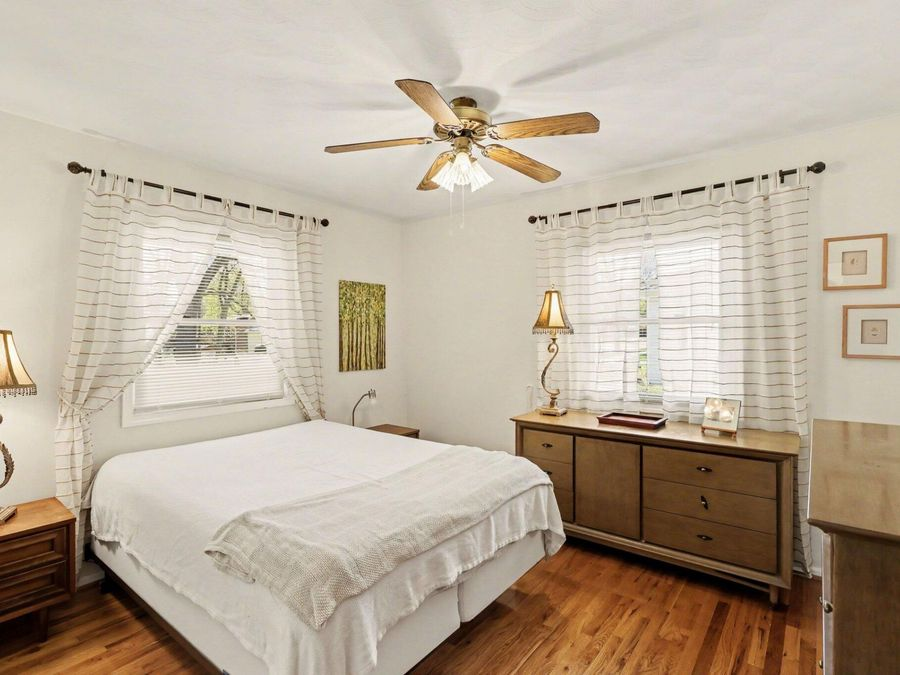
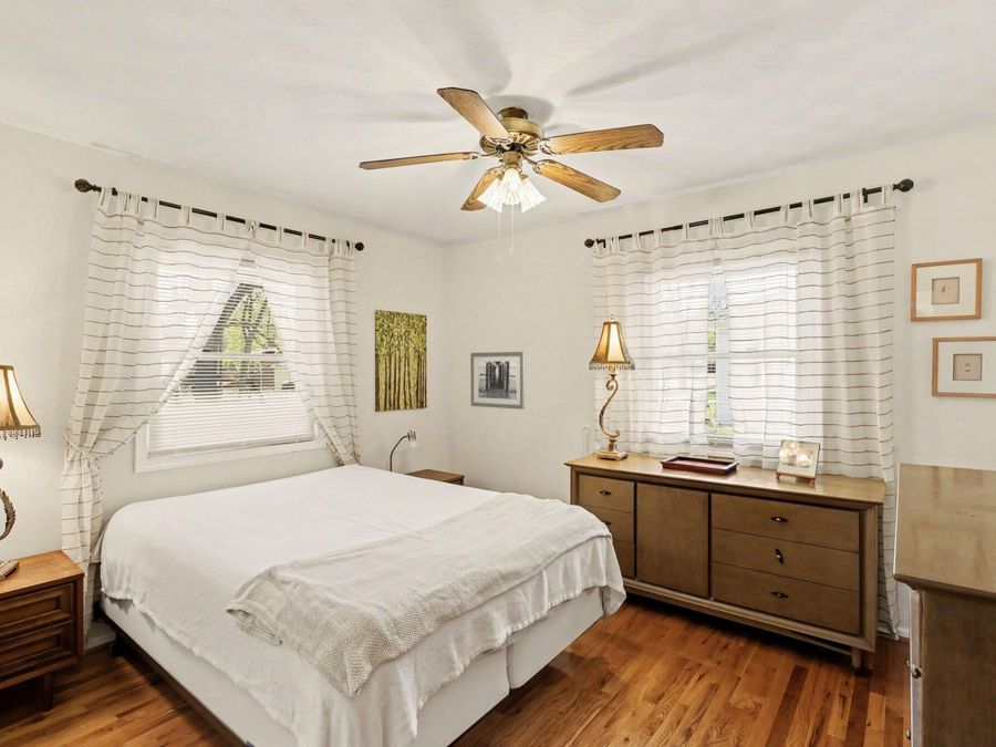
+ wall art [469,351,527,411]
